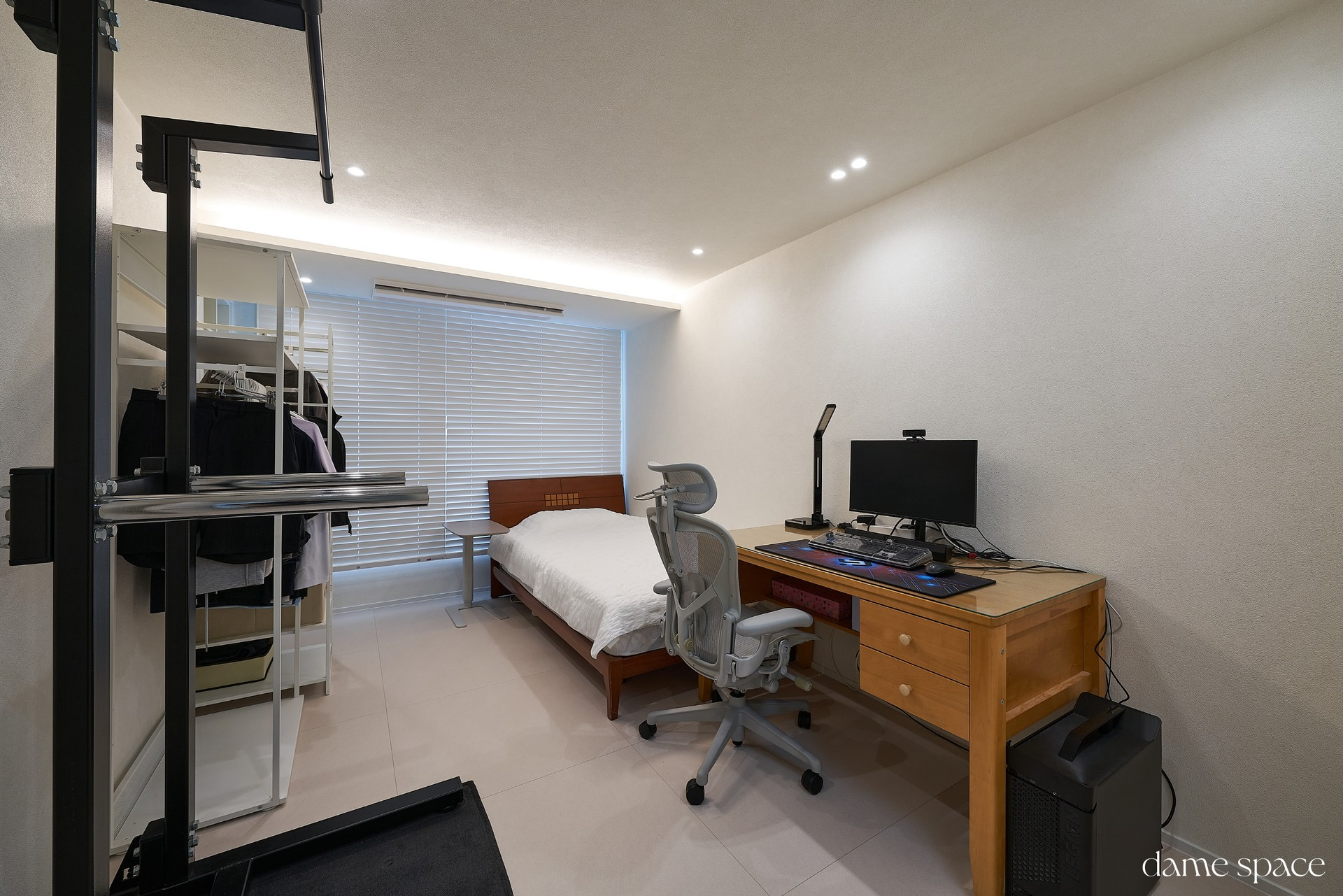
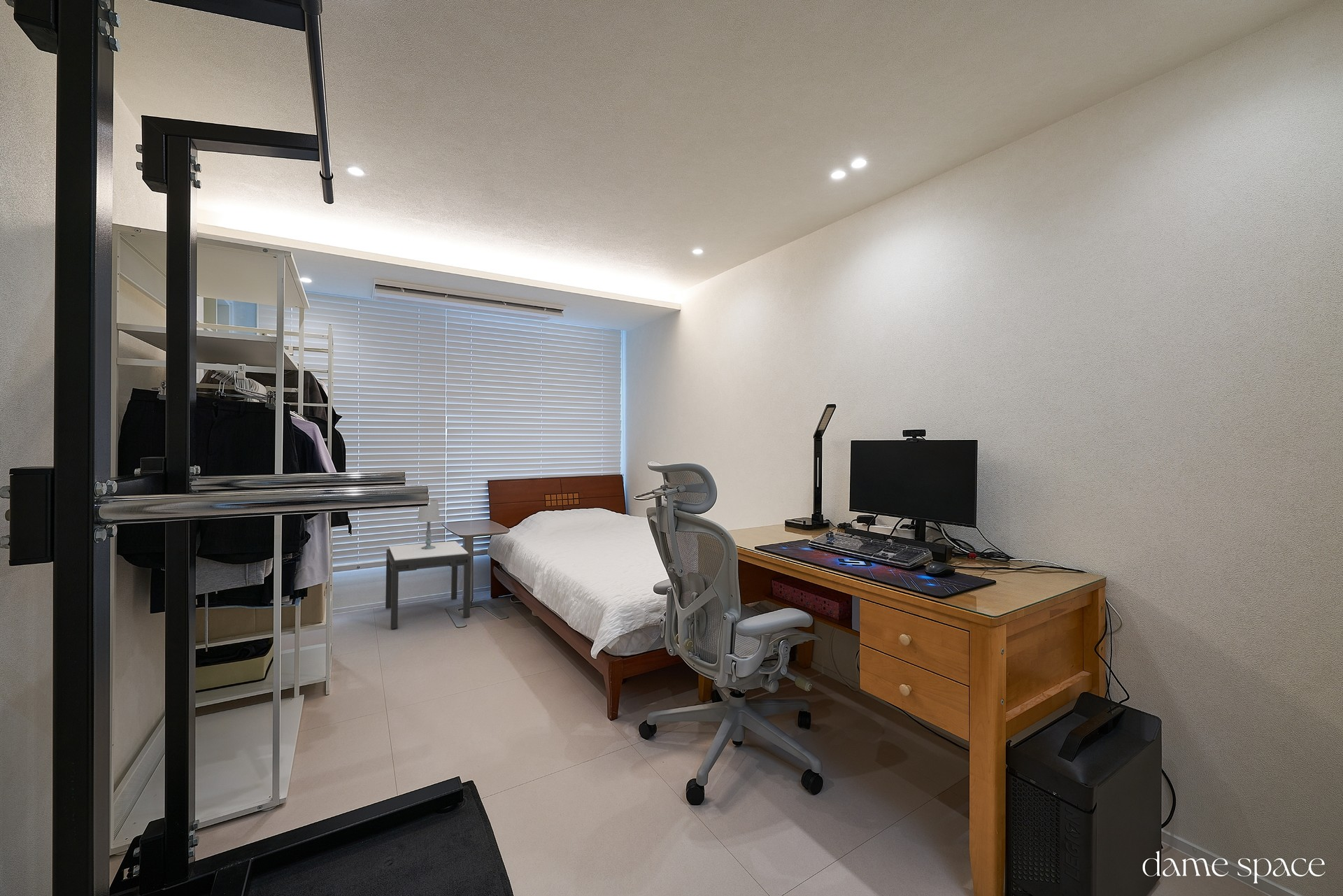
+ side table [385,541,471,630]
+ table lamp [417,499,440,549]
